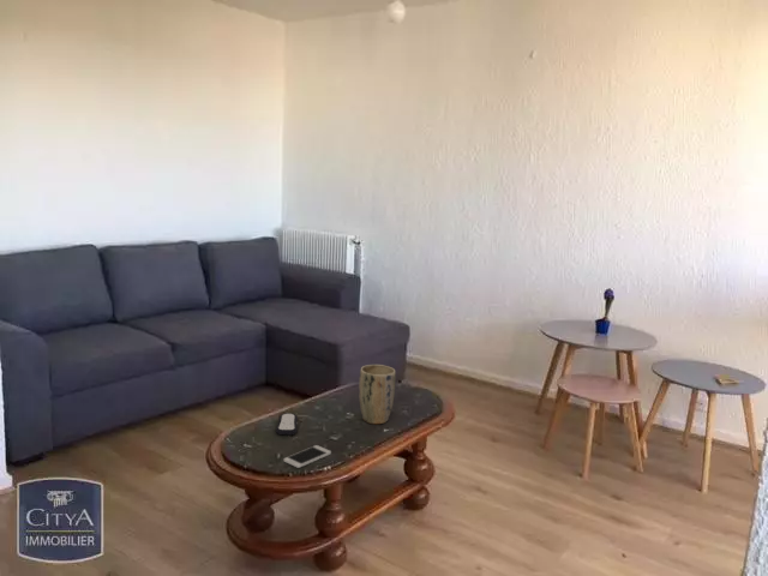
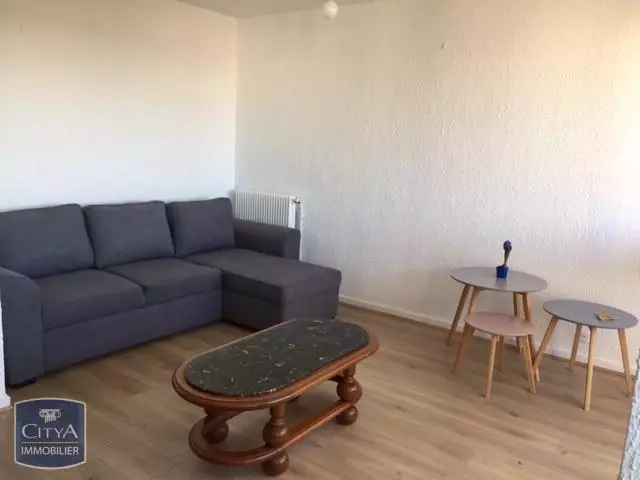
- plant pot [358,364,397,425]
- remote control [275,413,299,436]
- smartphone [283,444,332,469]
